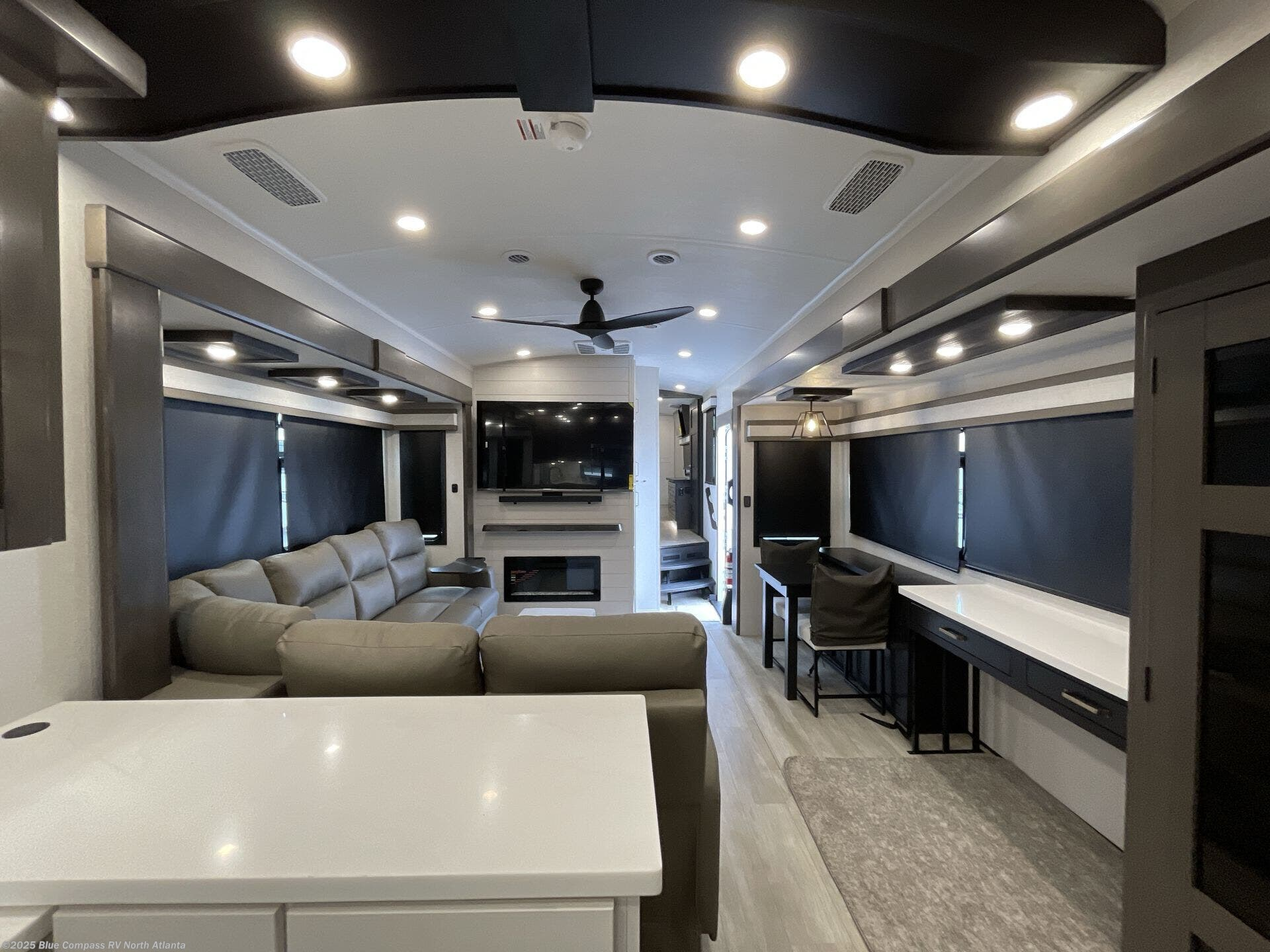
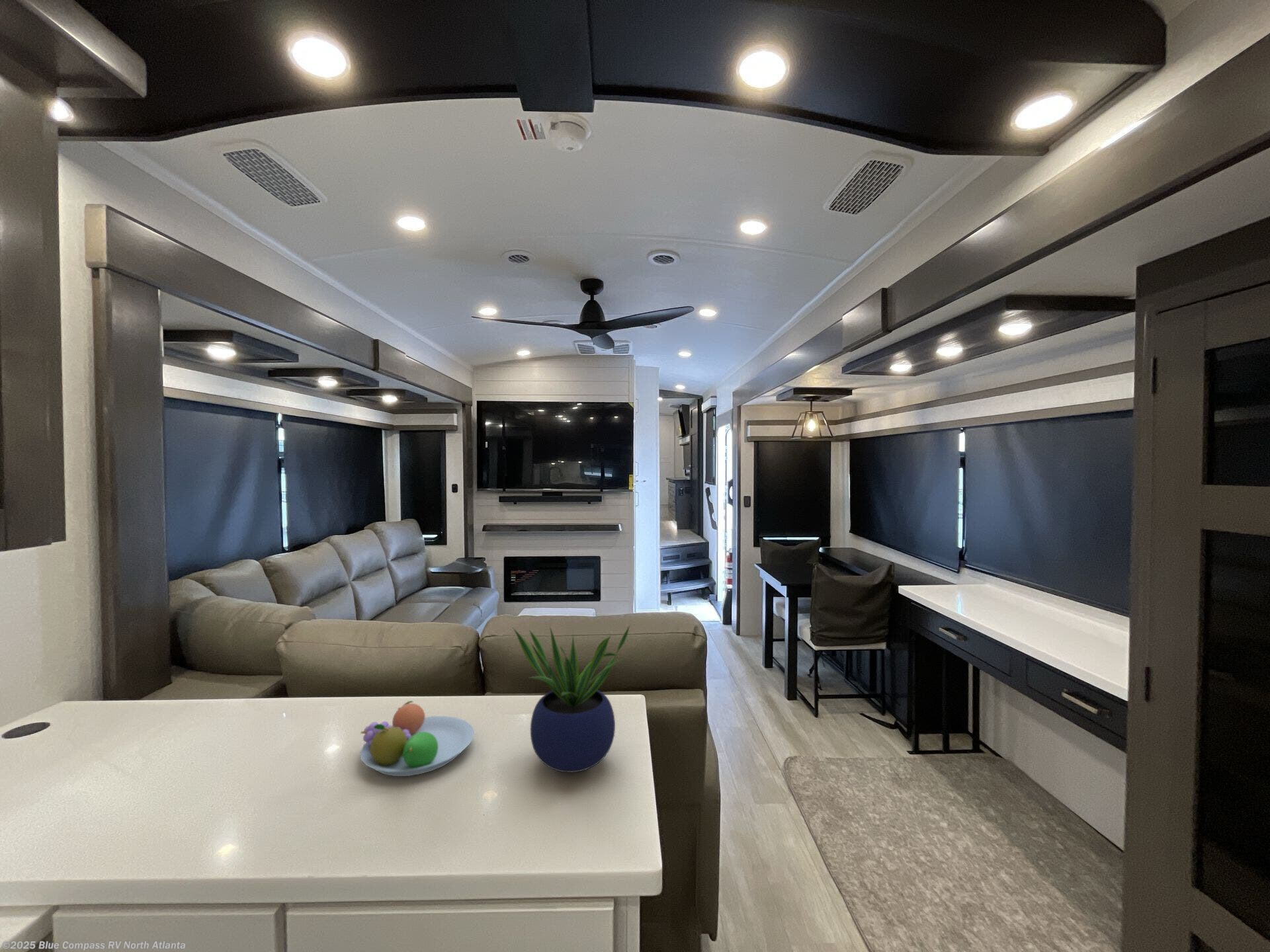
+ potted plant [513,625,630,773]
+ fruit bowl [360,700,475,777]
